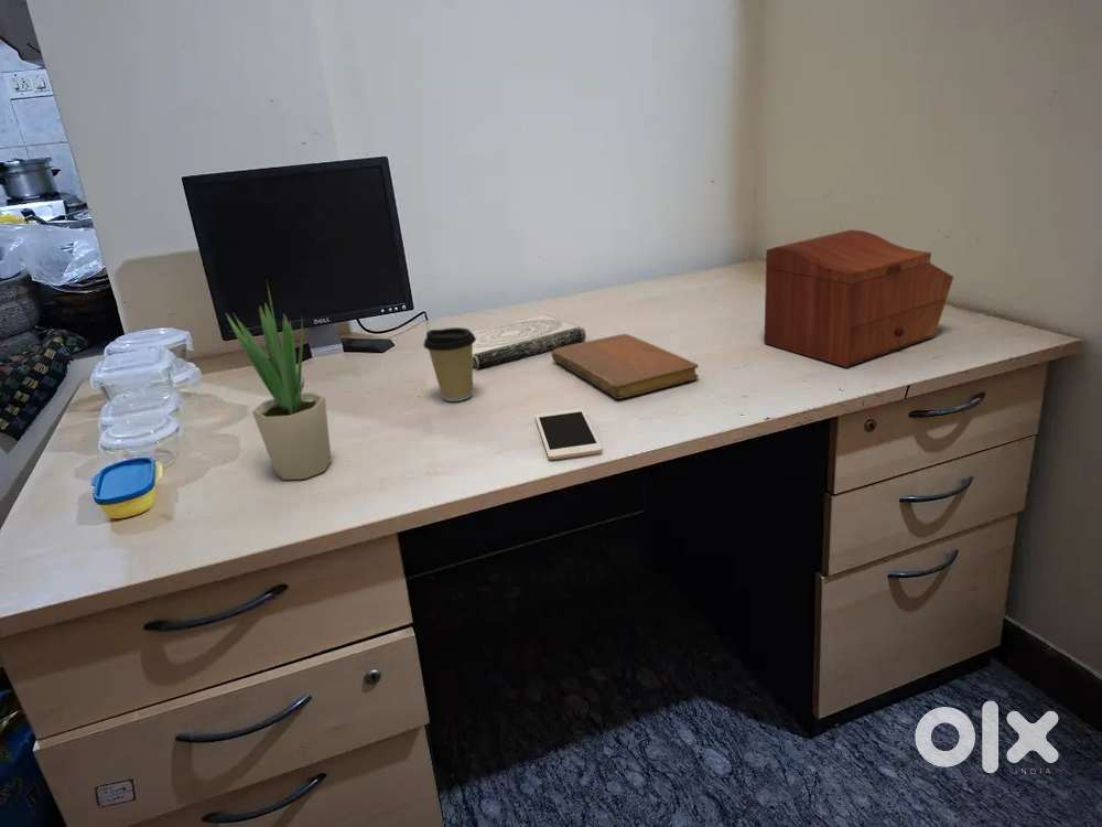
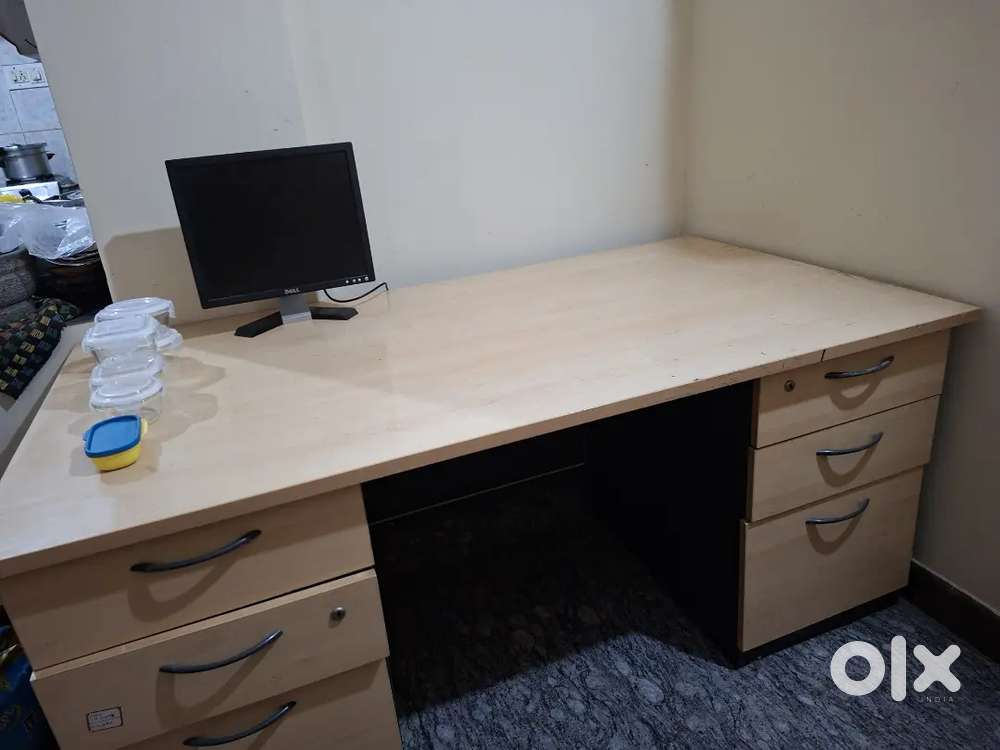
- sewing box [763,228,954,368]
- book [472,313,587,370]
- coffee cup [422,326,476,402]
- notebook [551,333,700,400]
- potted plant [225,281,333,481]
- cell phone [534,408,604,461]
